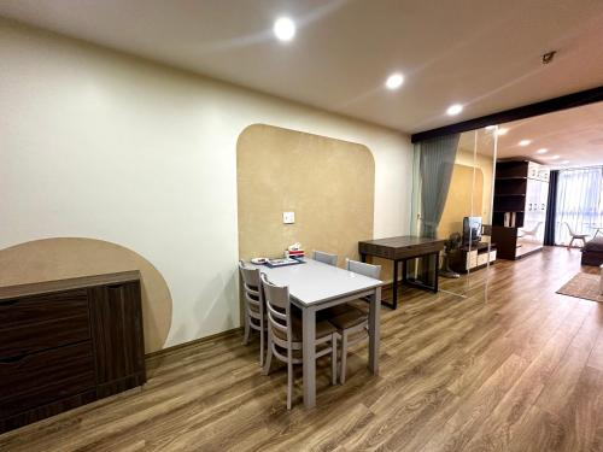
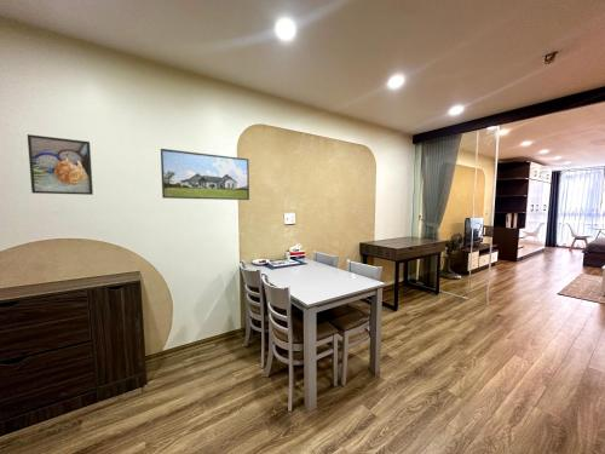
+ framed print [160,148,250,201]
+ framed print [27,133,94,196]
